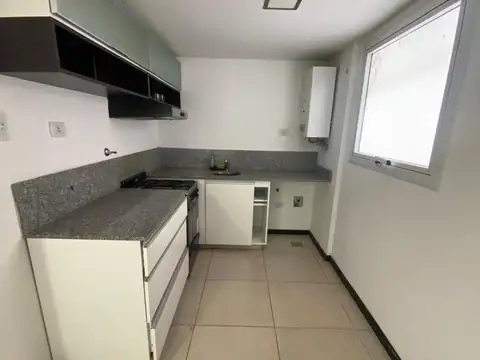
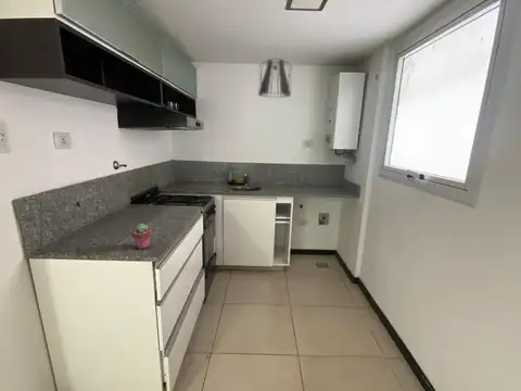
+ potted succulent [130,223,153,250]
+ pendant light [257,46,293,99]
